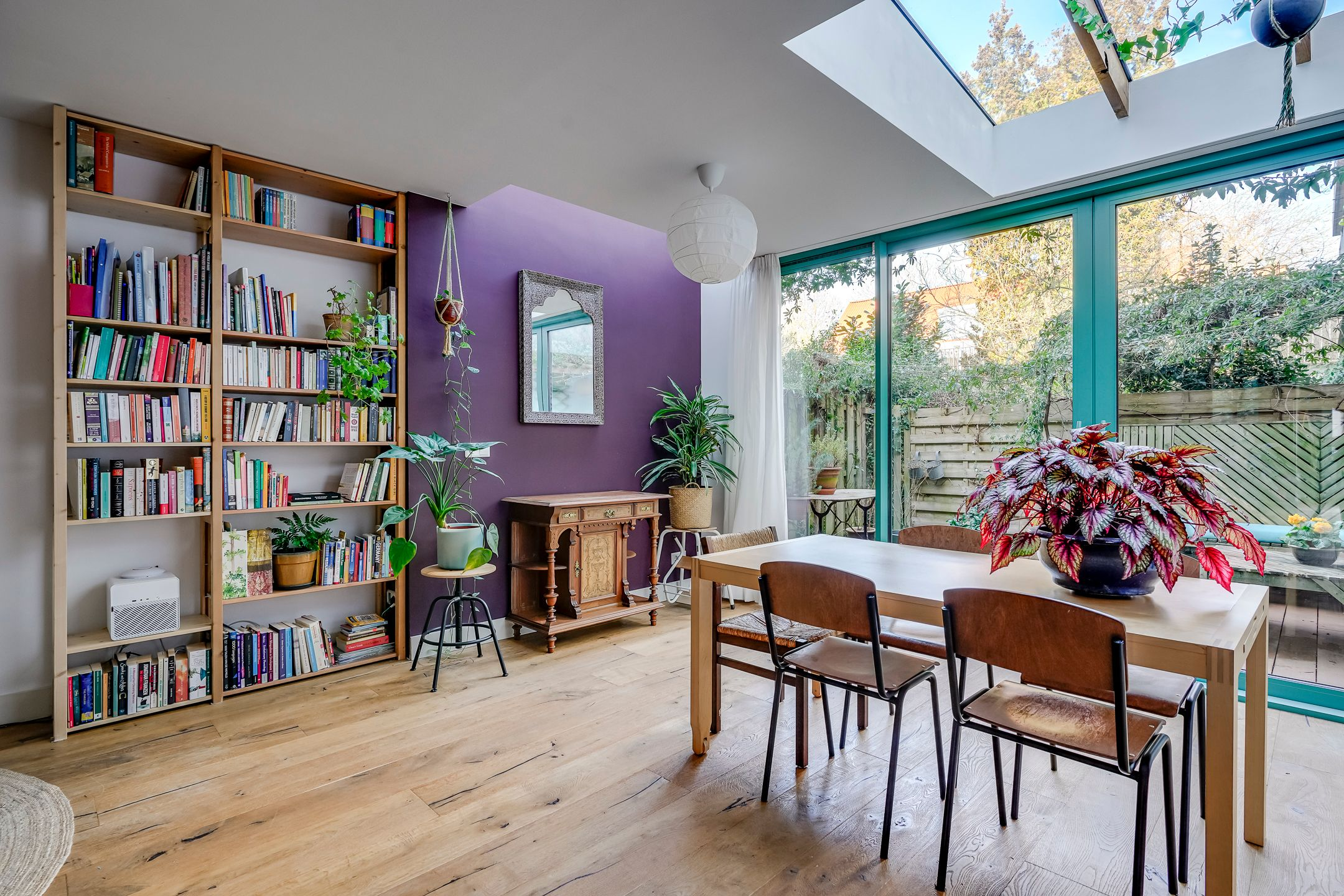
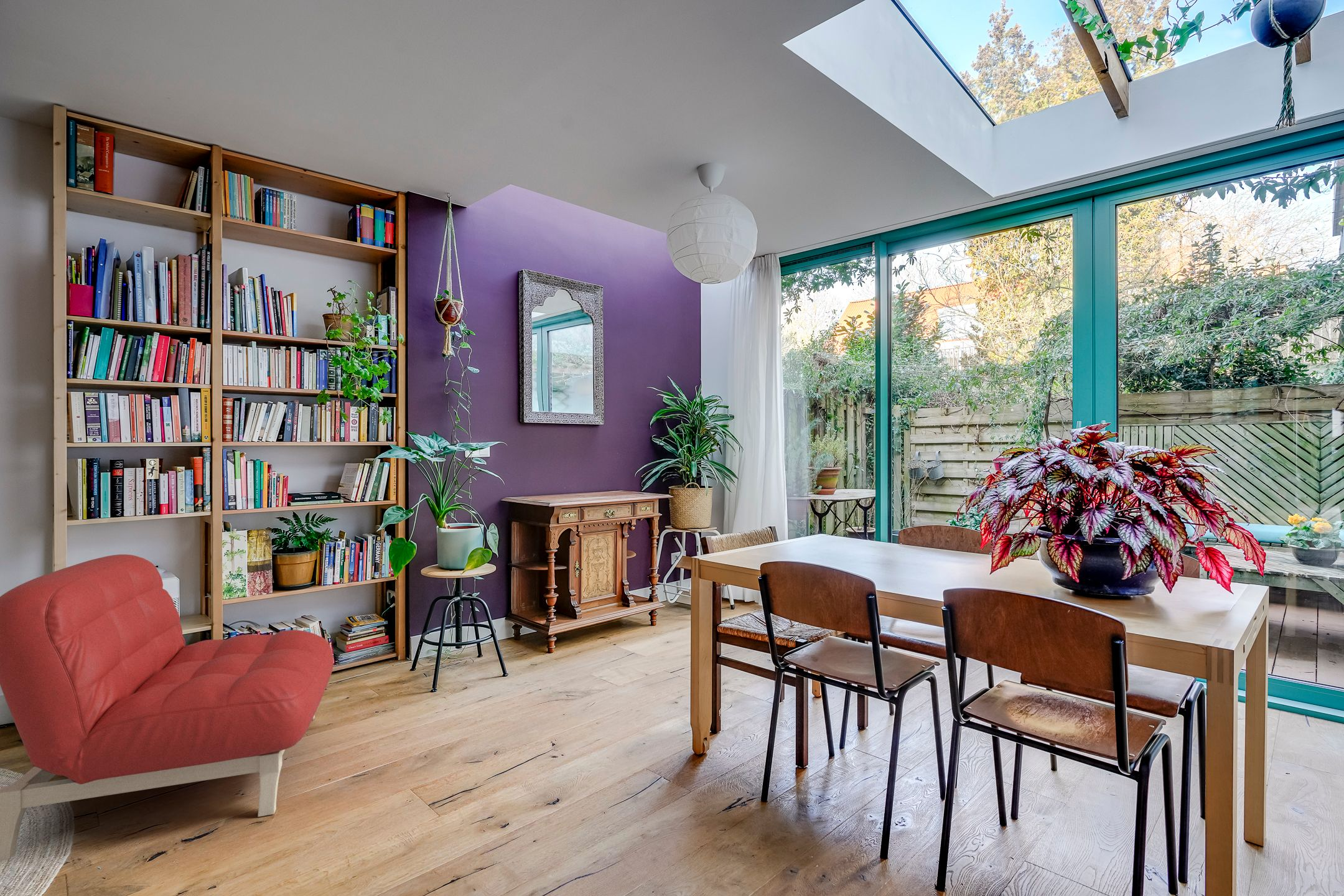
+ armchair [0,554,334,861]
